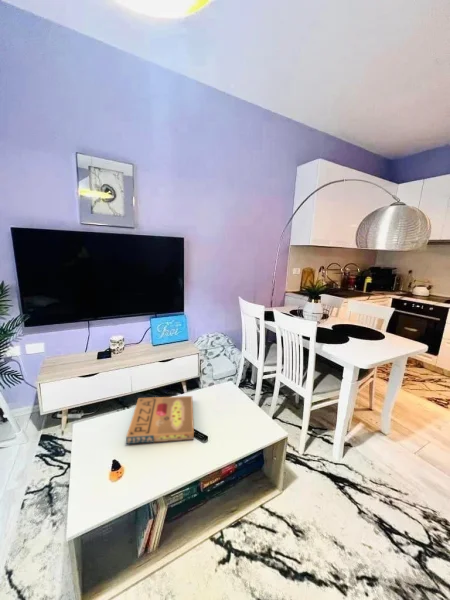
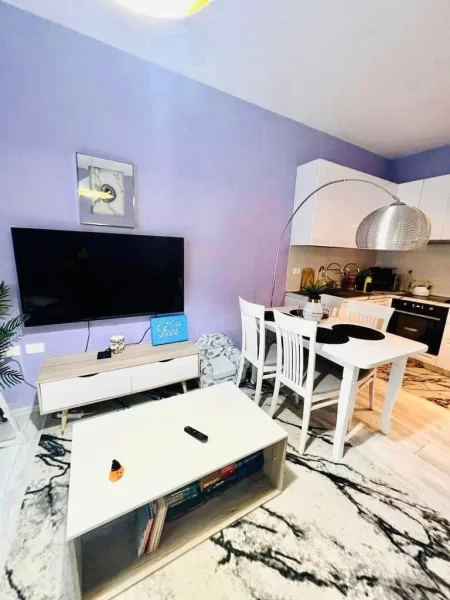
- pizza box [125,395,195,445]
